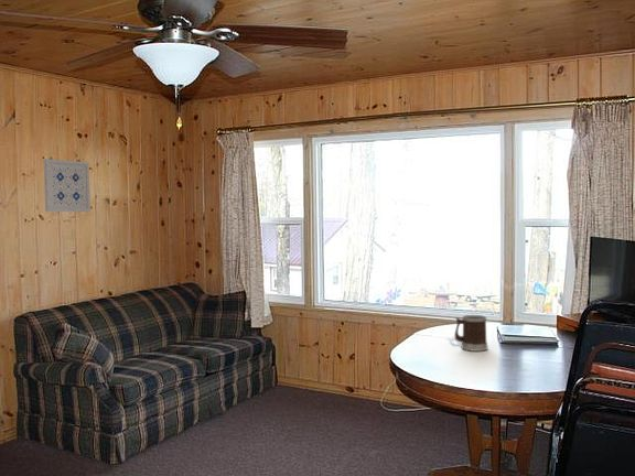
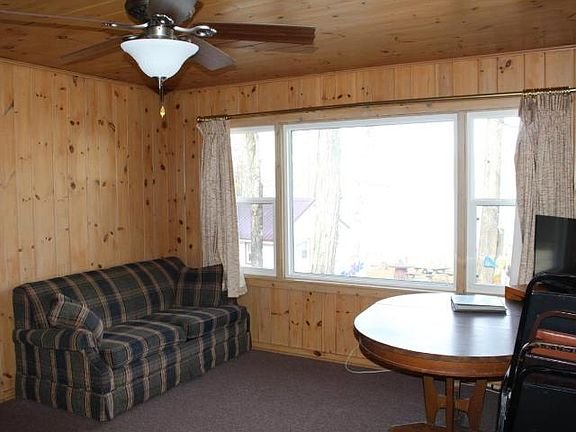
- mug [453,314,488,353]
- wall art [43,158,92,213]
